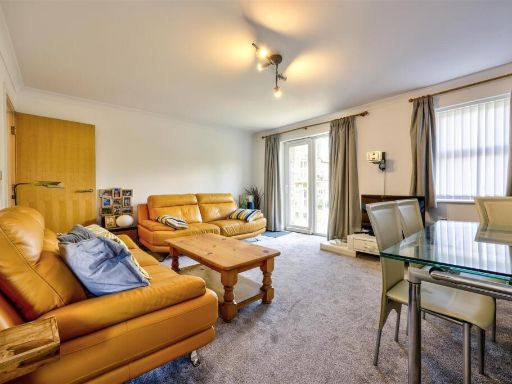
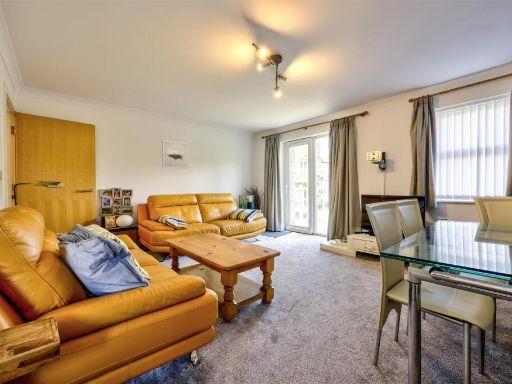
+ wall art [161,139,189,170]
